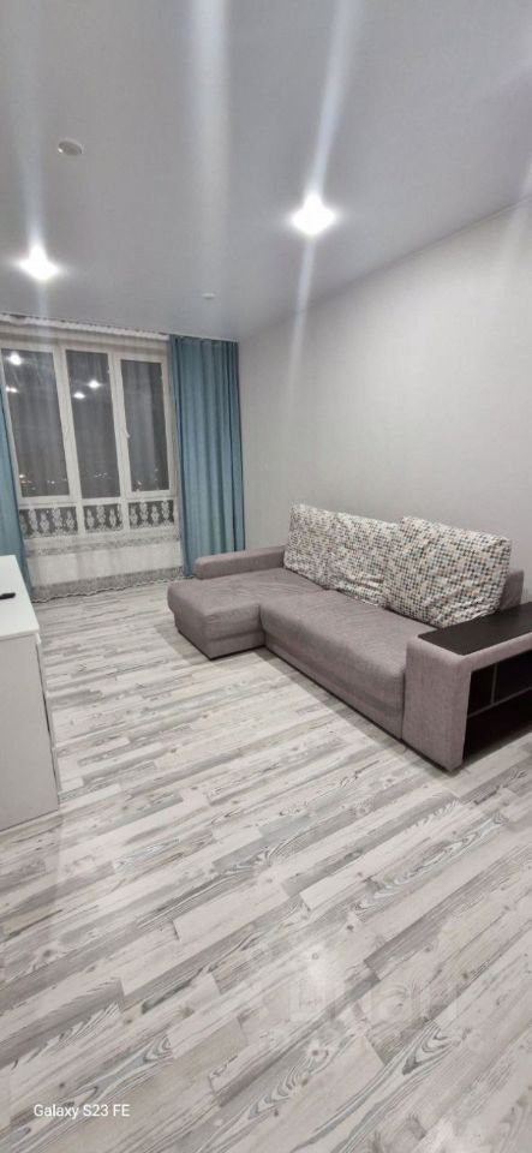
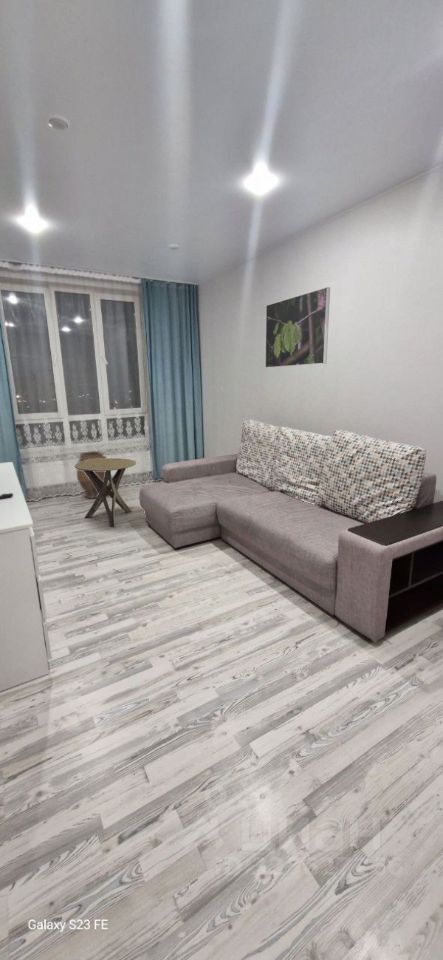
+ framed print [264,286,331,369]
+ side table [74,457,137,528]
+ vase [76,450,108,499]
